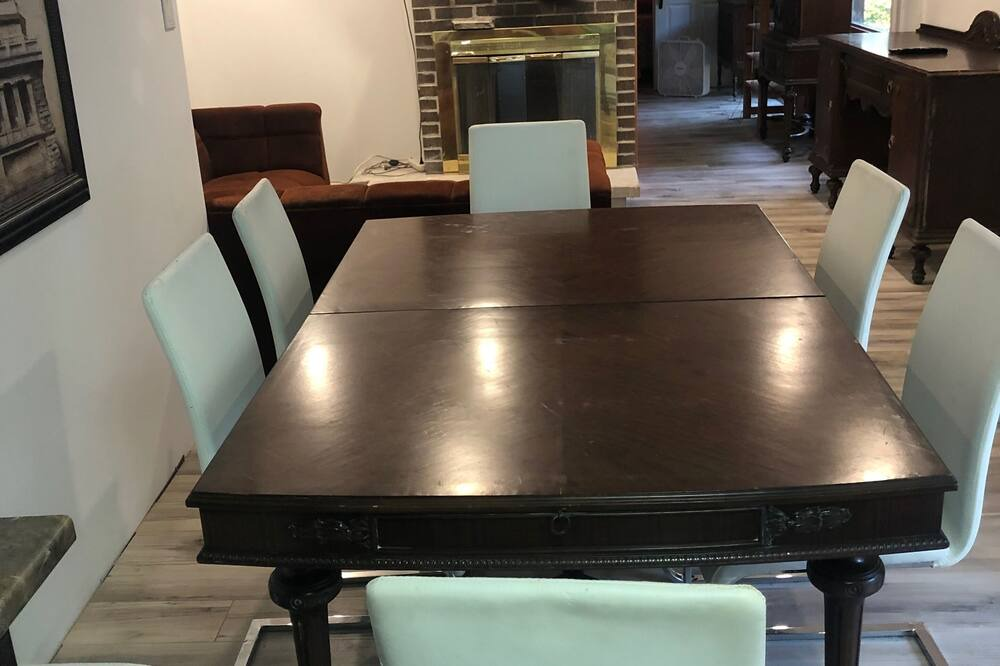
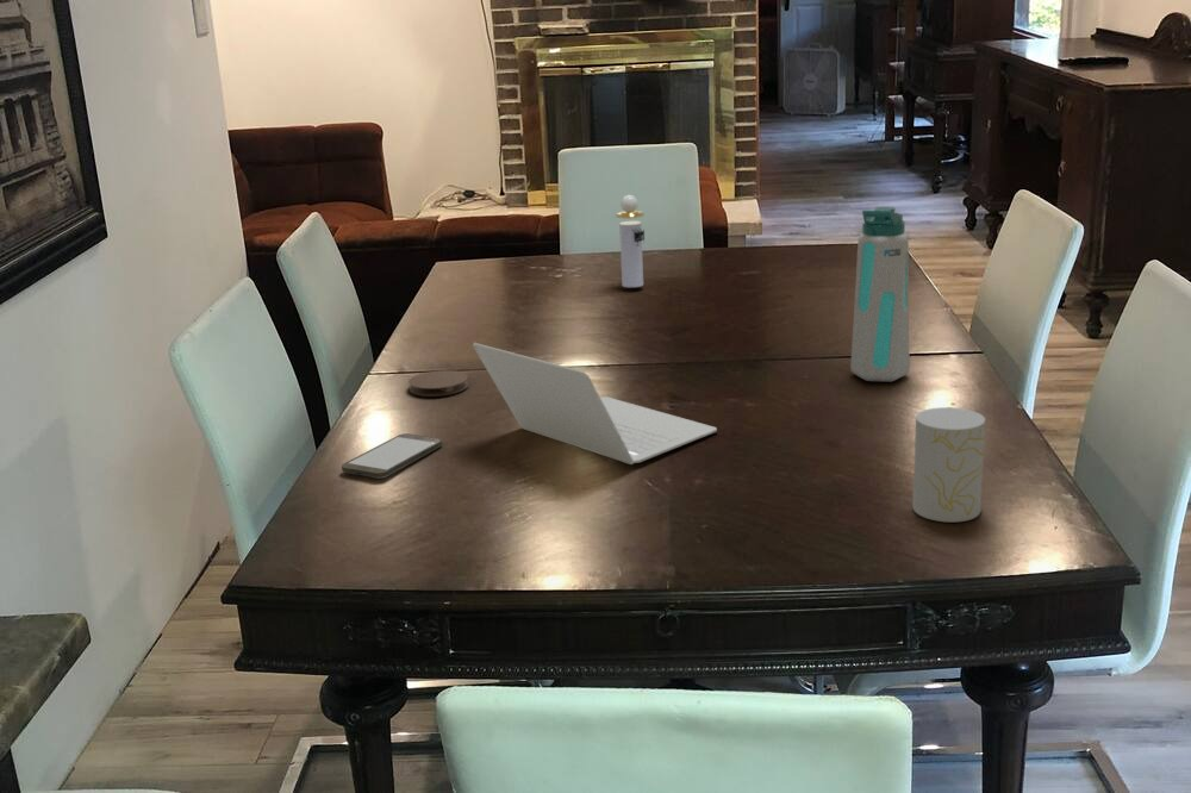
+ laptop [472,342,718,466]
+ cup [911,406,986,523]
+ coaster [407,369,469,398]
+ perfume bottle [615,194,646,288]
+ water bottle [849,206,911,383]
+ smartphone [341,432,443,480]
